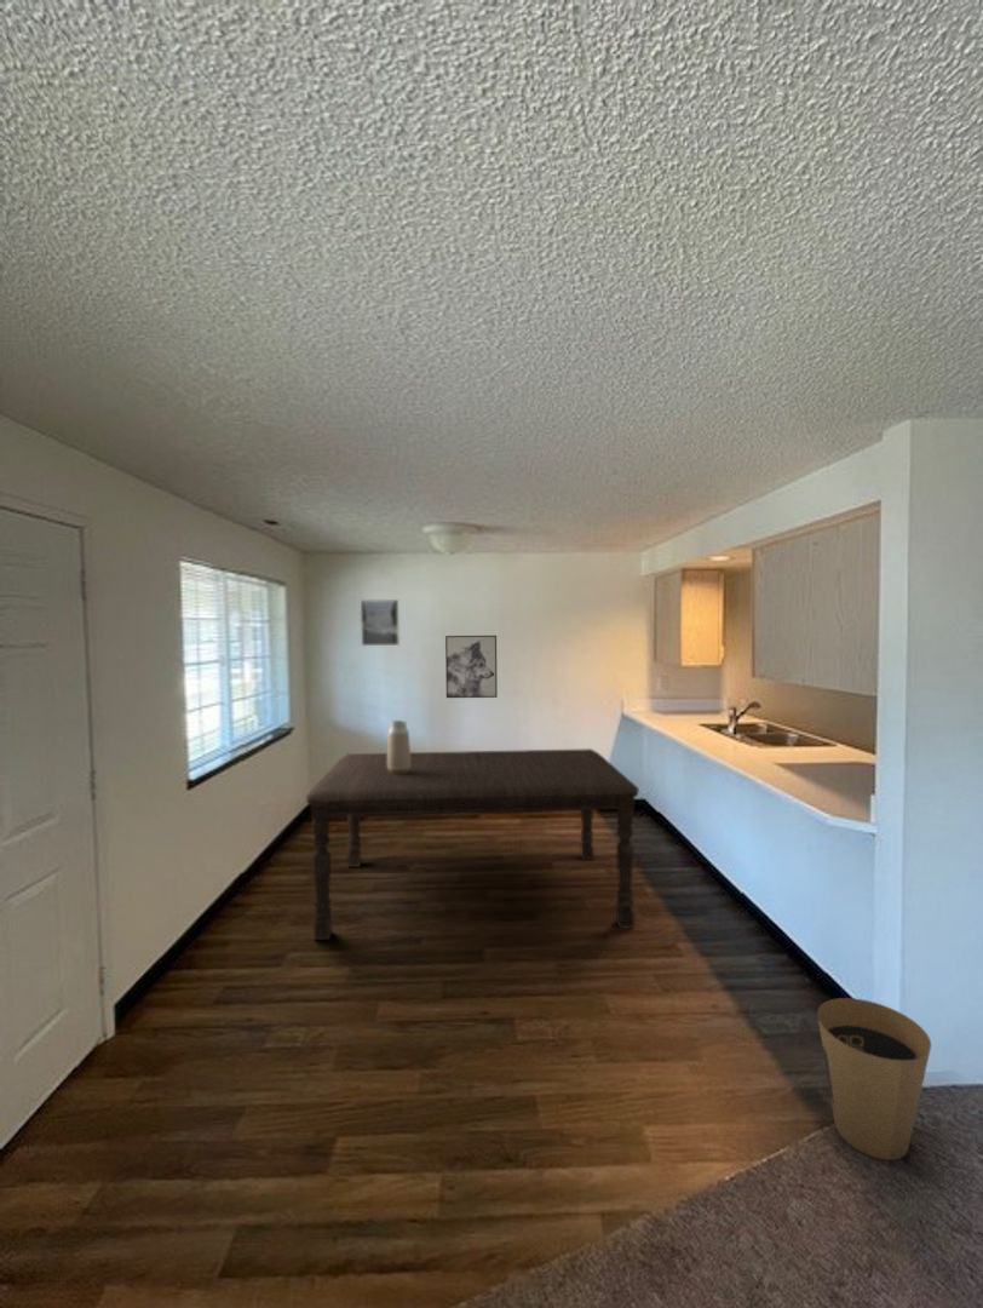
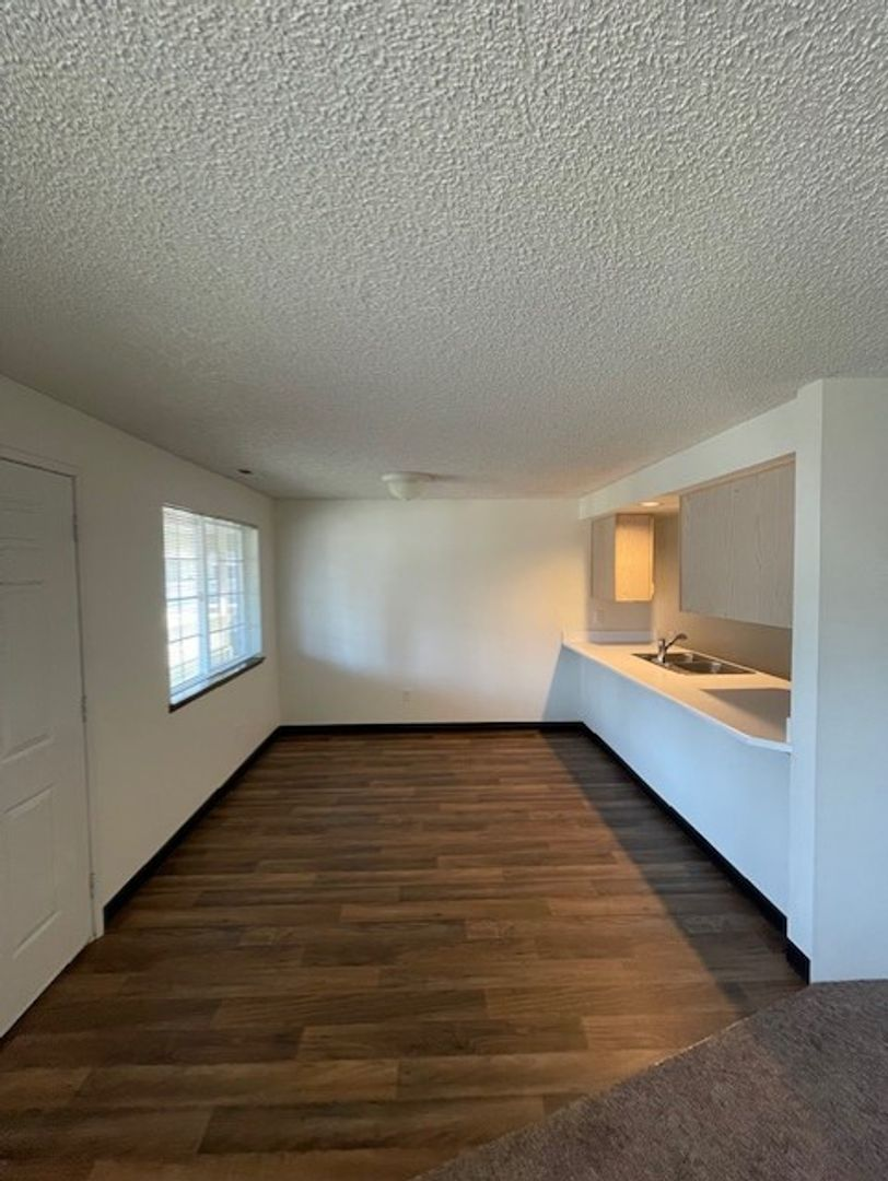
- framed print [360,598,401,647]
- trash can [816,997,932,1161]
- wall art [444,635,499,699]
- vase [386,719,412,774]
- dining table [305,747,640,941]
